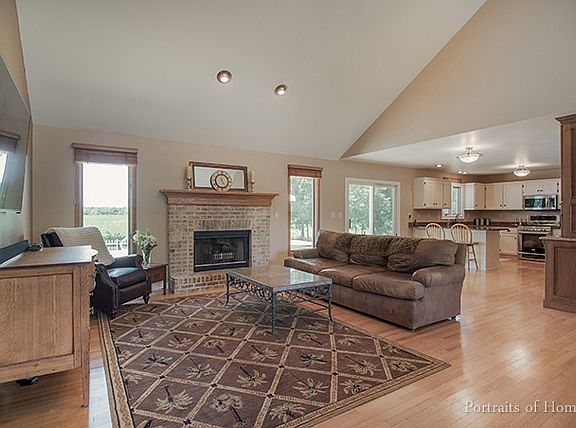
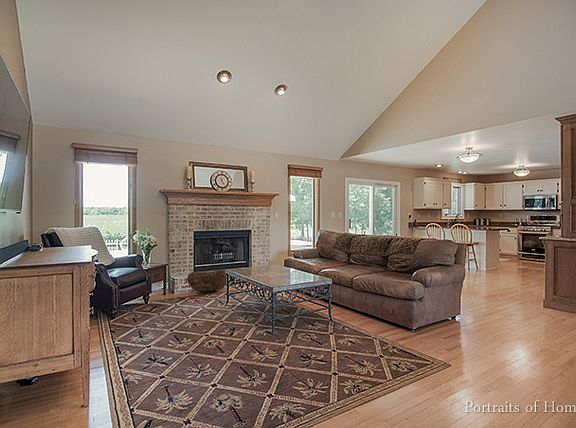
+ basket [186,268,227,293]
